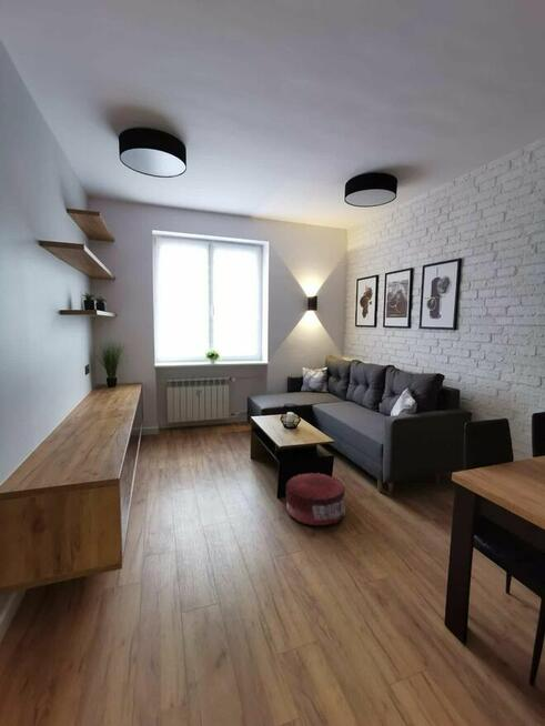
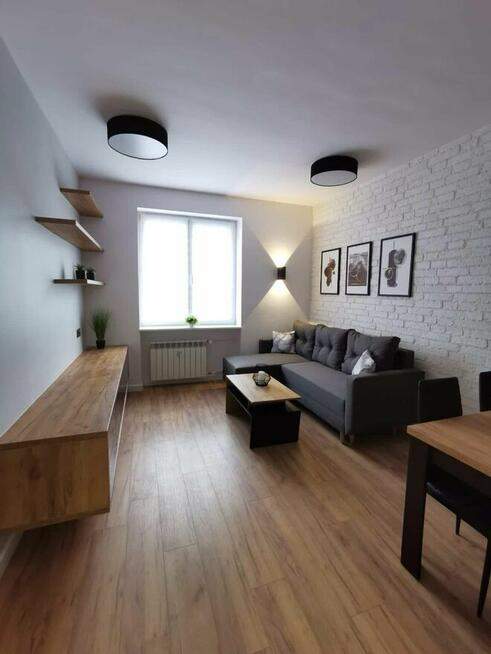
- pouf [285,472,346,526]
